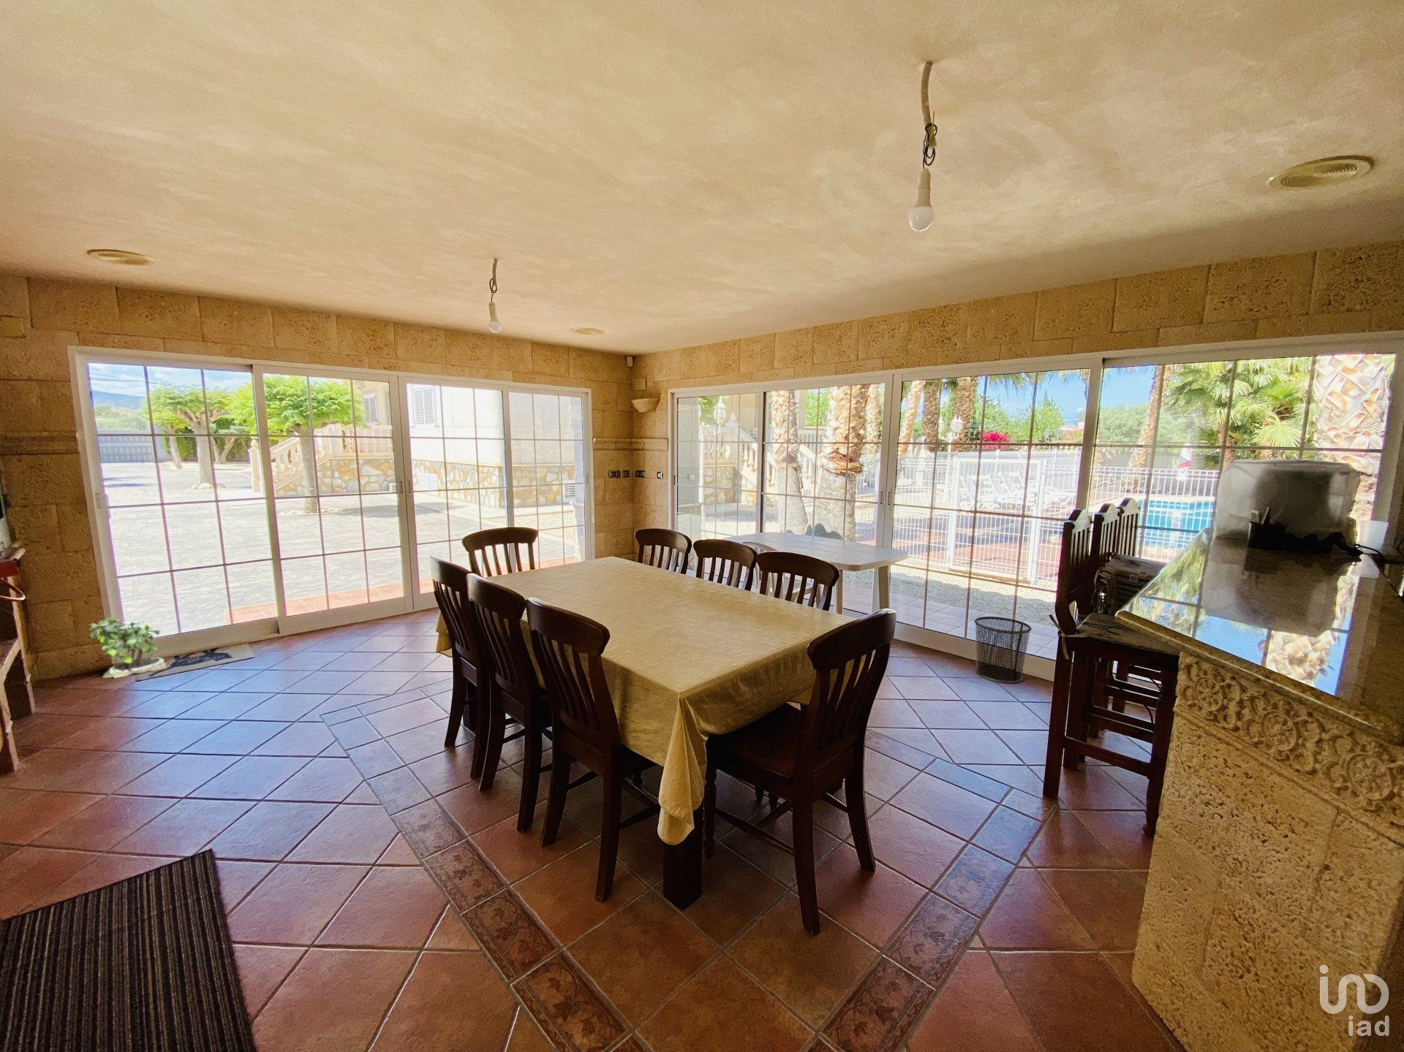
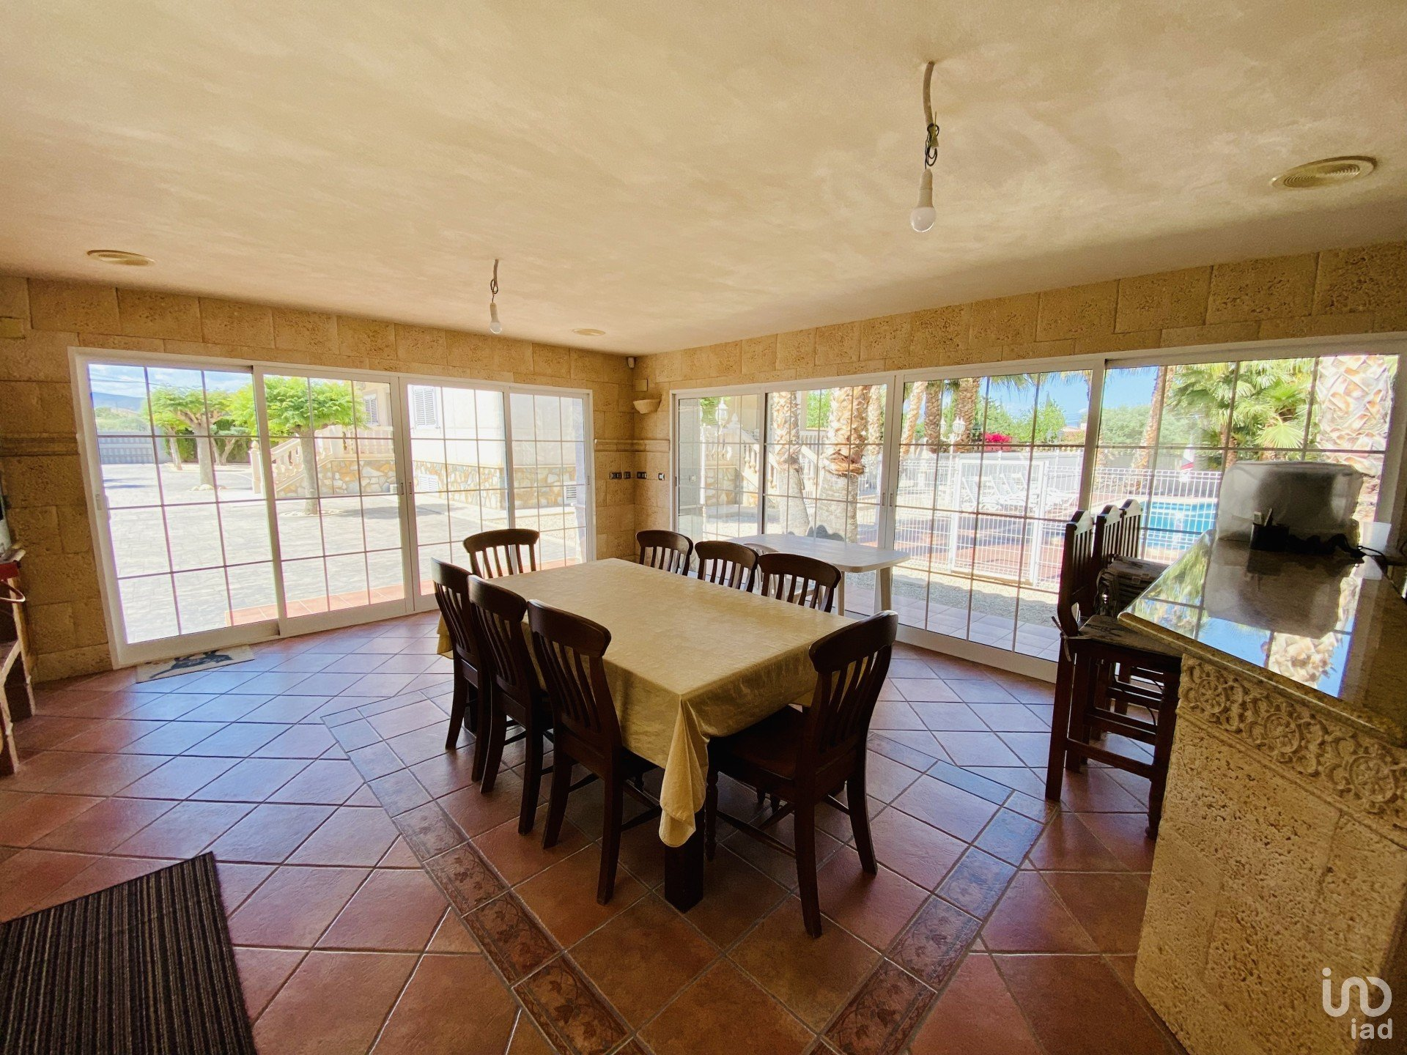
- potted plant [87,613,168,678]
- waste bin [974,616,1033,684]
